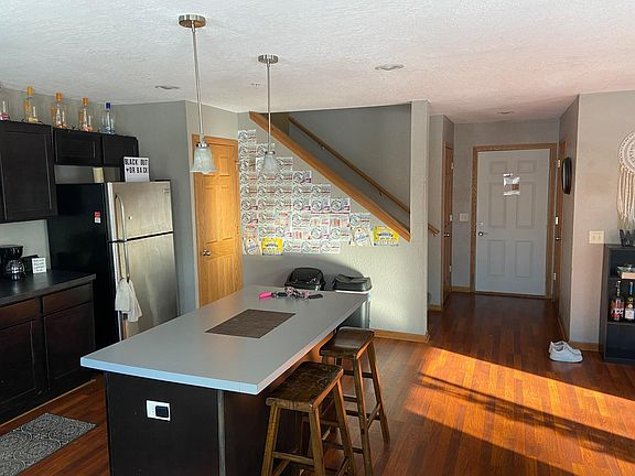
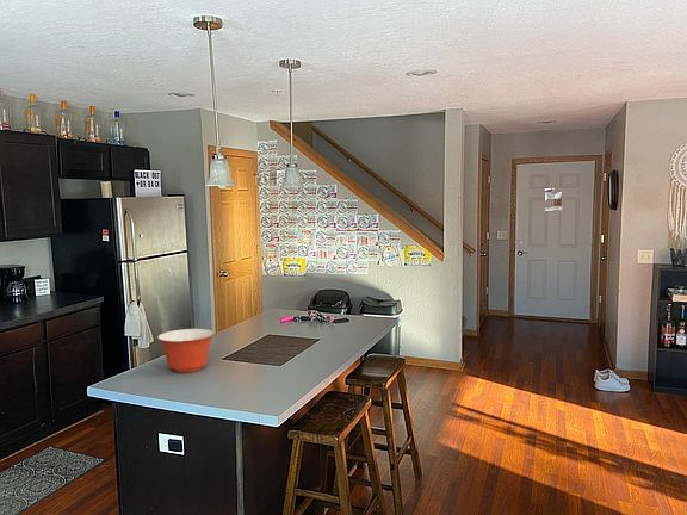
+ mixing bowl [156,328,216,373]
